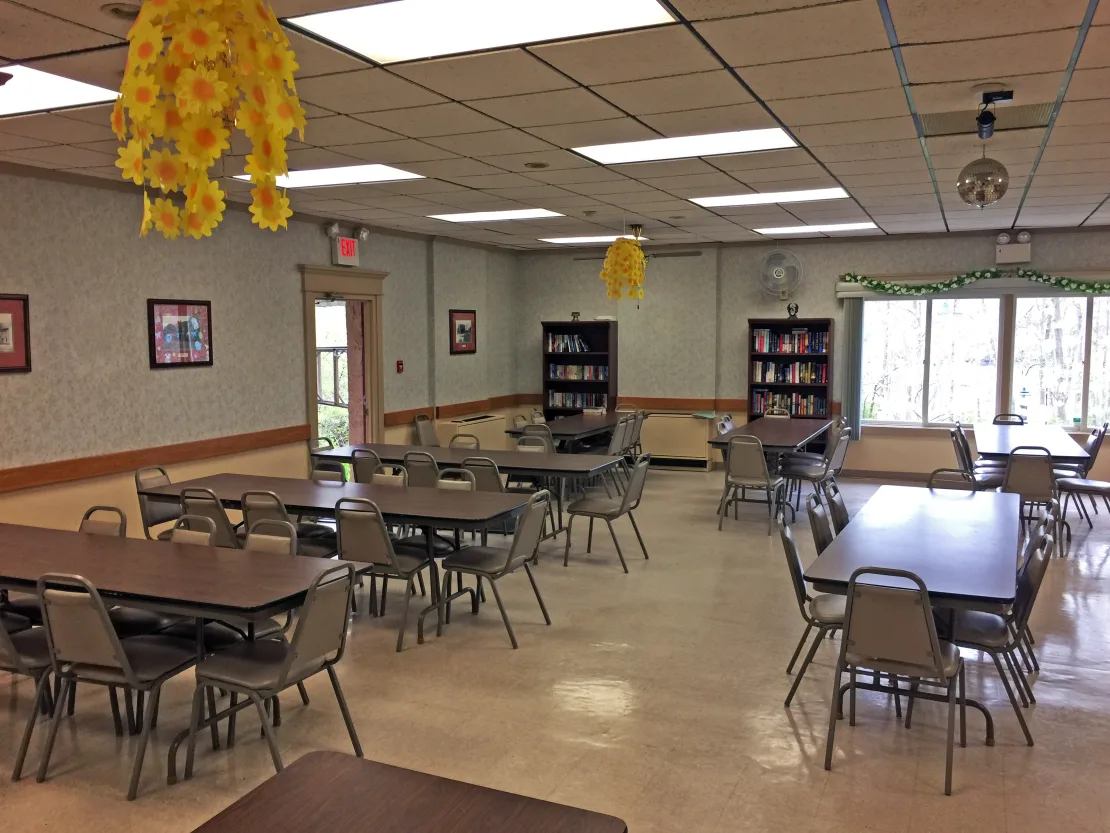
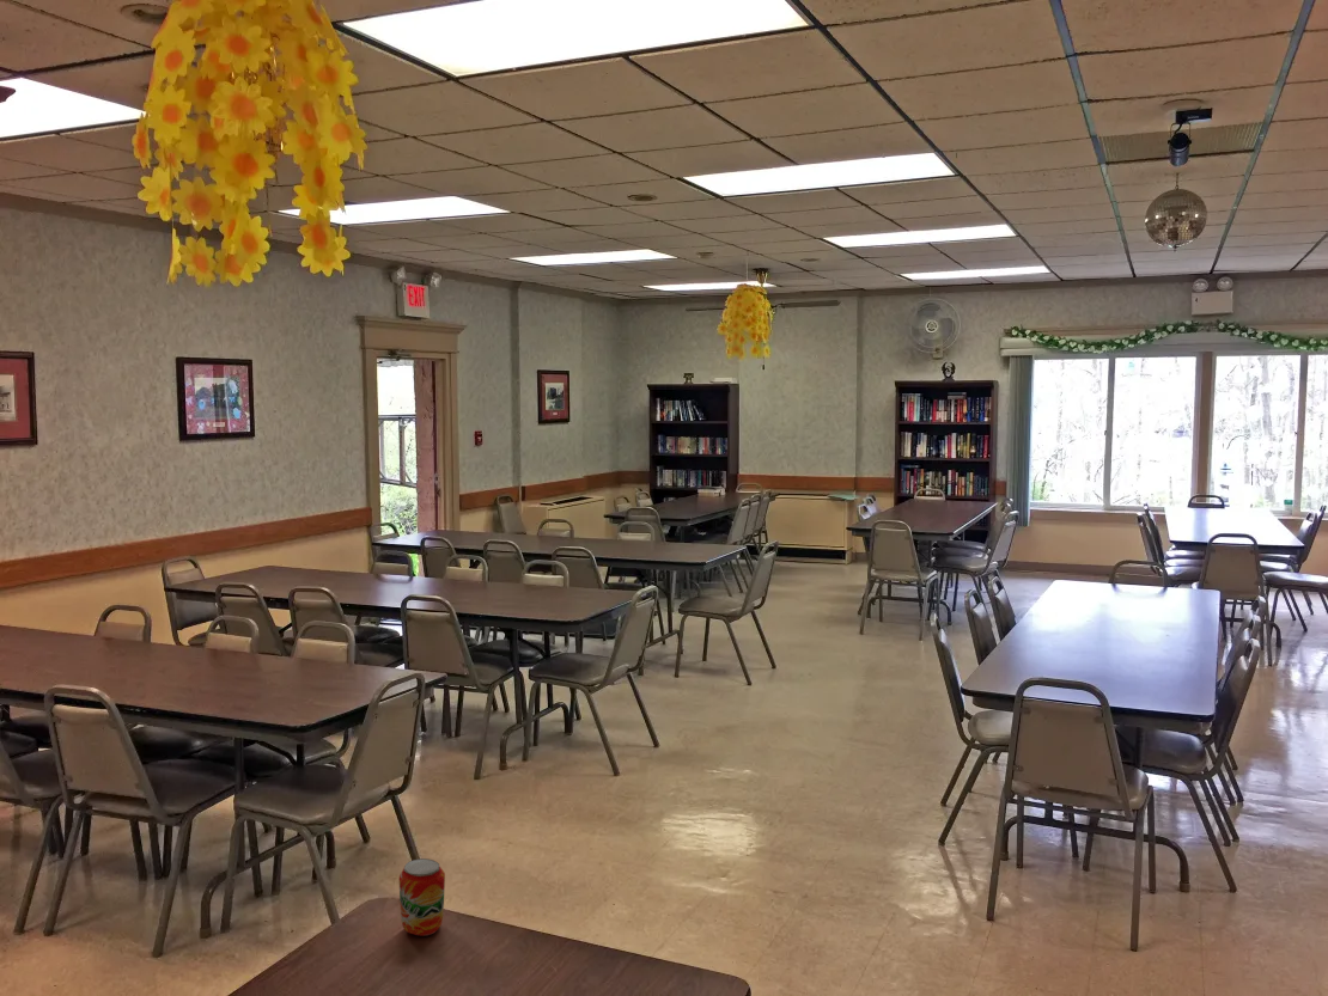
+ beverage can [397,857,446,937]
